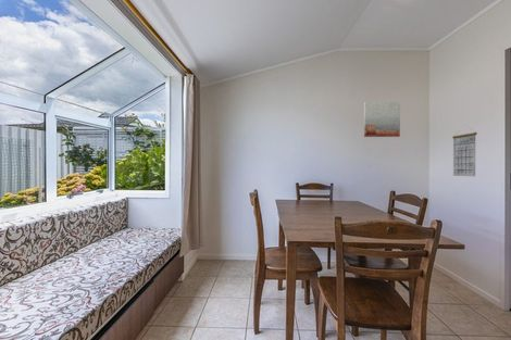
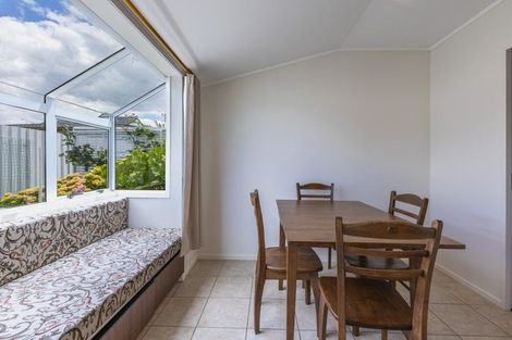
- calendar [451,125,478,177]
- wall art [363,101,401,138]
